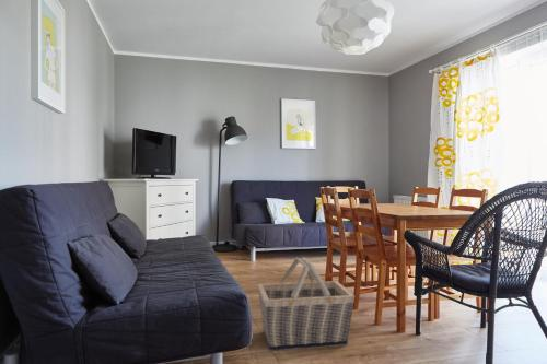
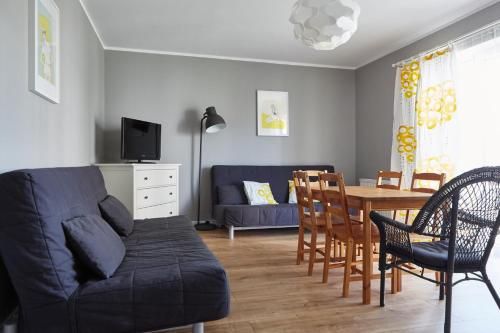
- basket [257,256,356,352]
